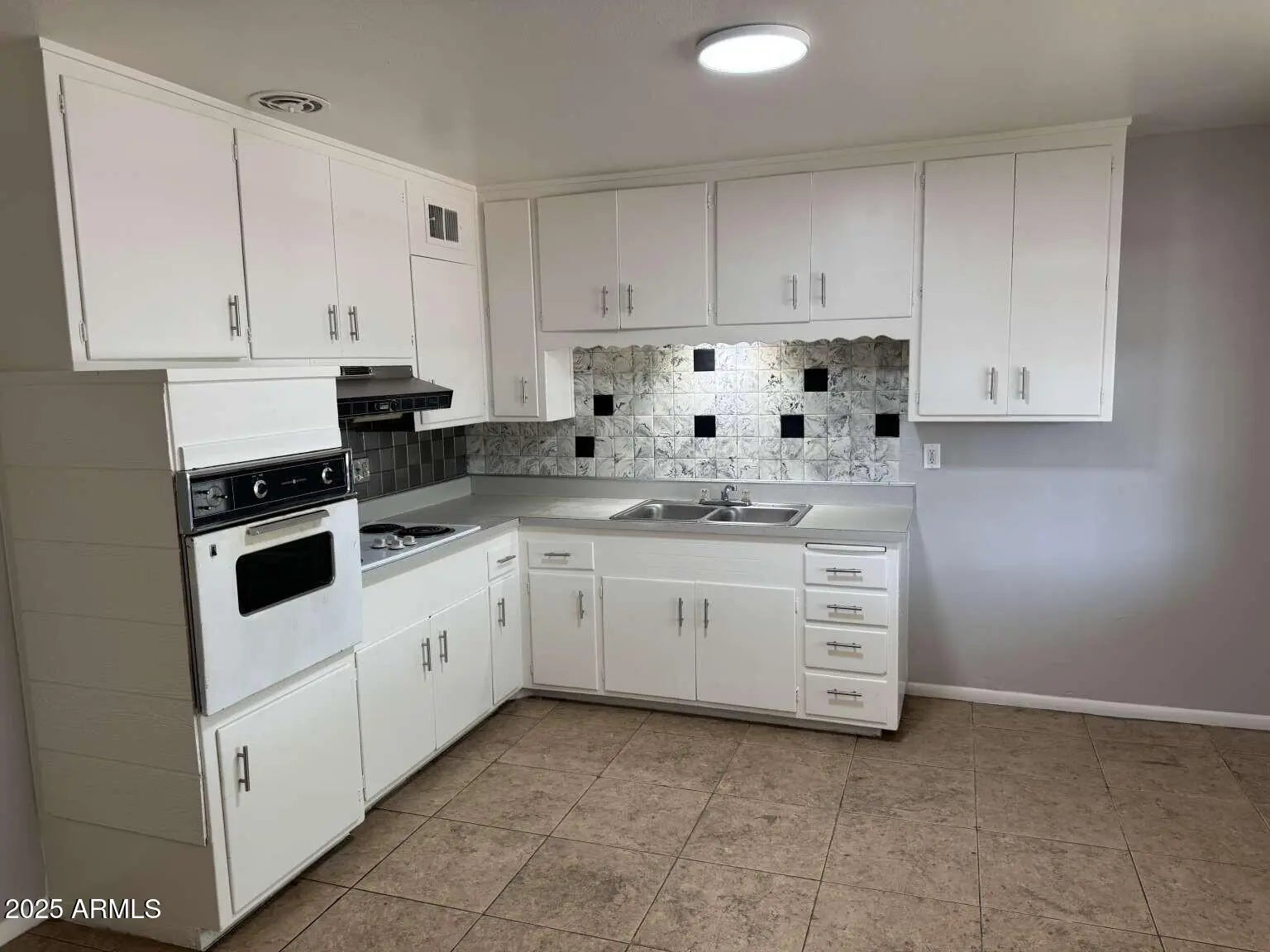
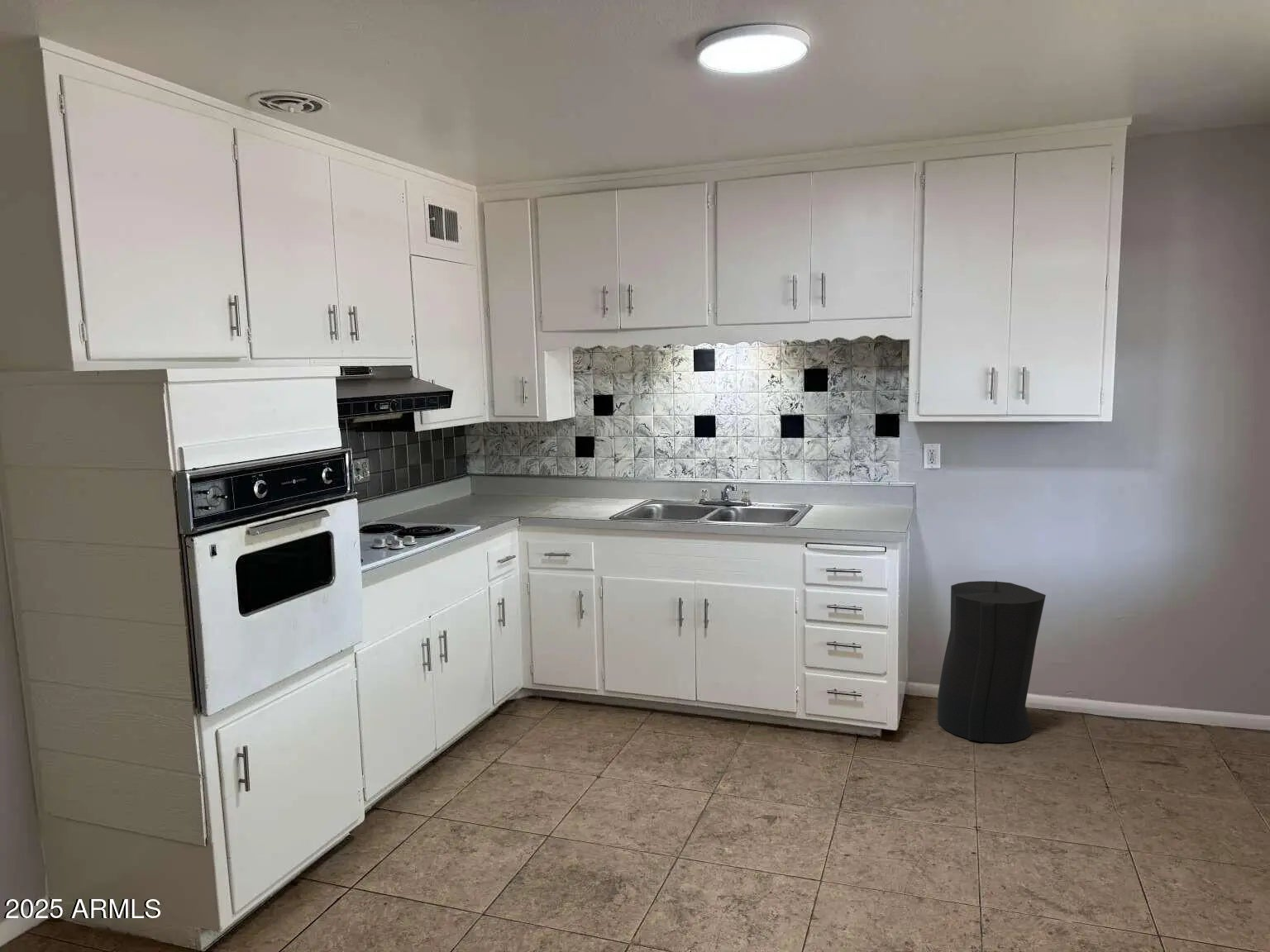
+ trash can [937,580,1047,744]
